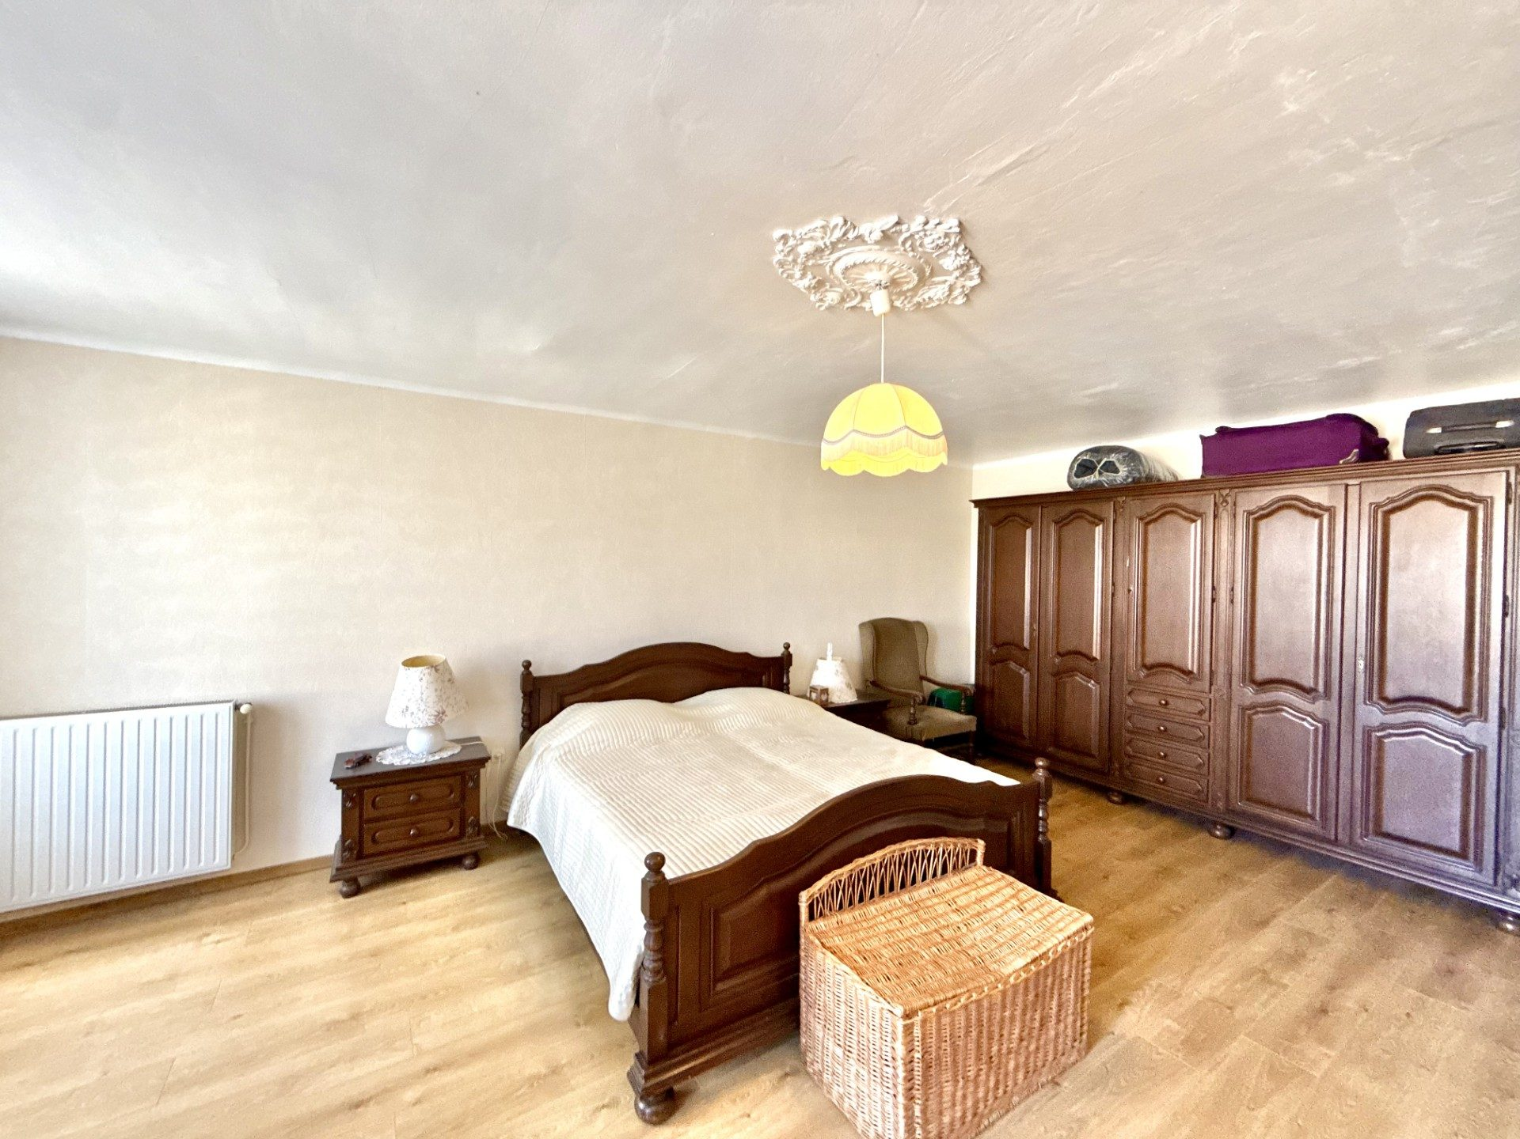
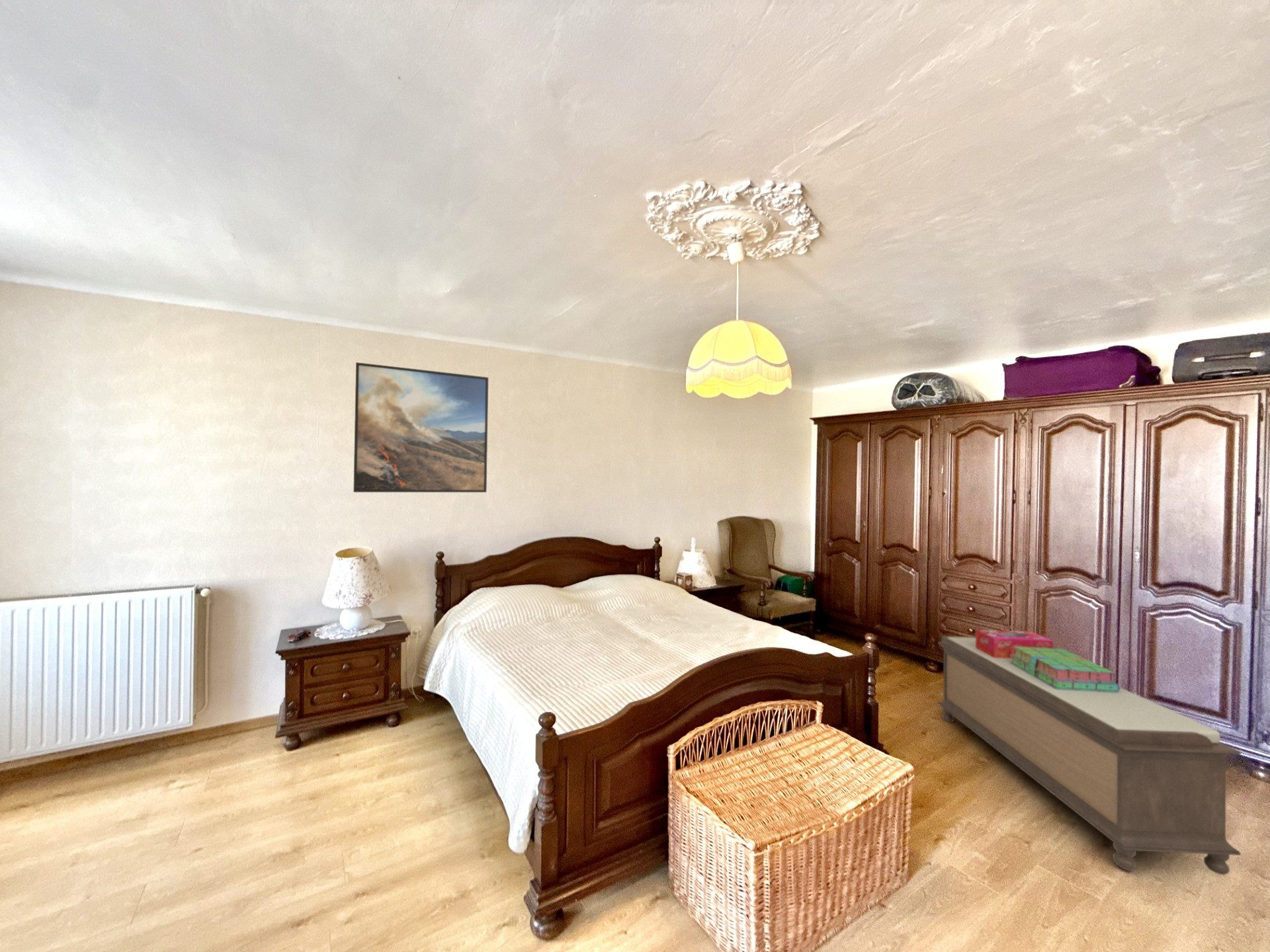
+ bench [937,635,1242,875]
+ stack of books [1010,647,1121,692]
+ tissue box [975,629,1054,658]
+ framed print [353,362,489,493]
